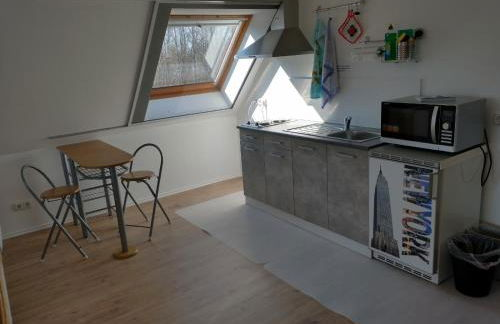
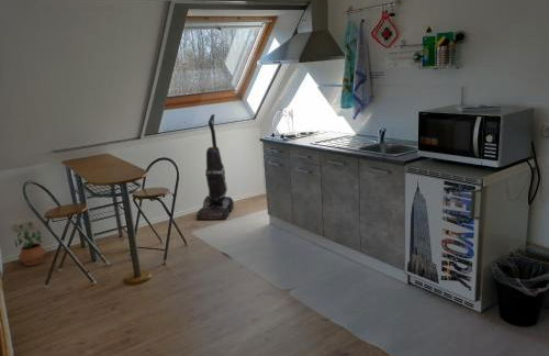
+ vacuum cleaner [195,113,235,221]
+ potted plant [13,229,47,267]
